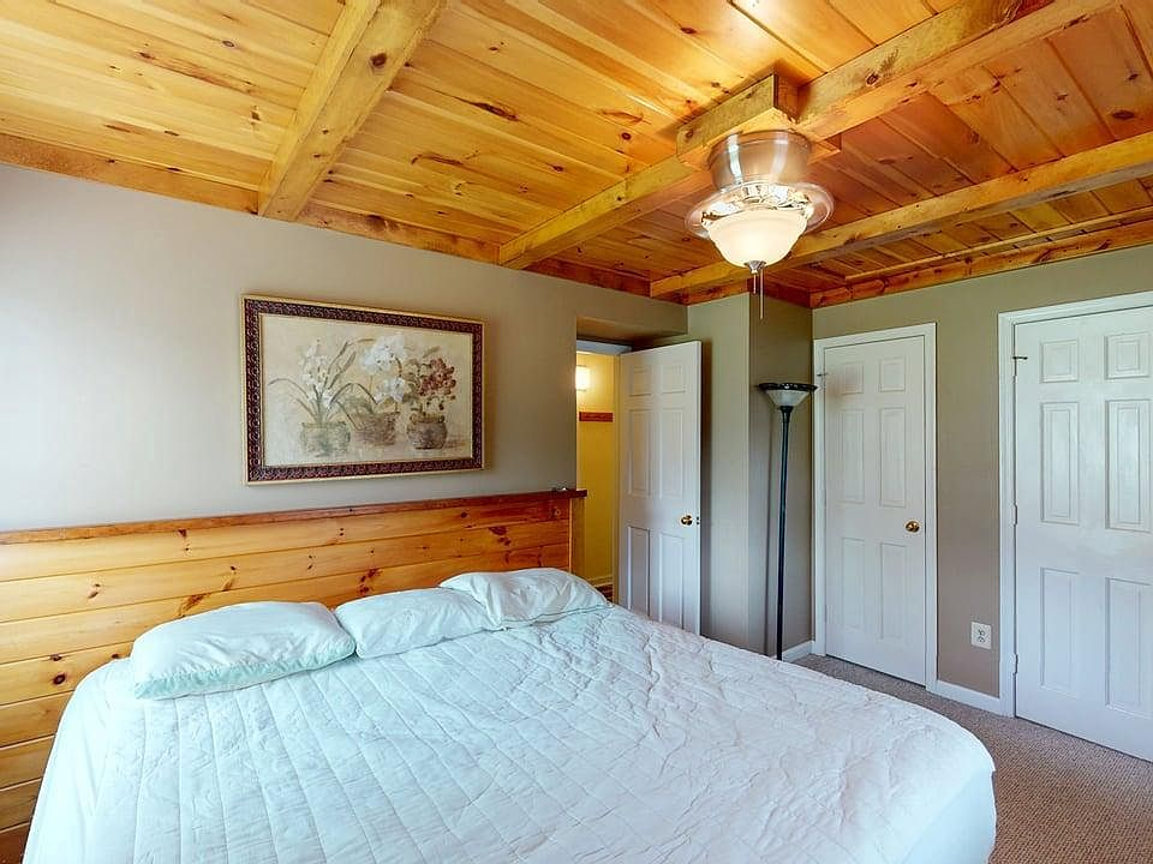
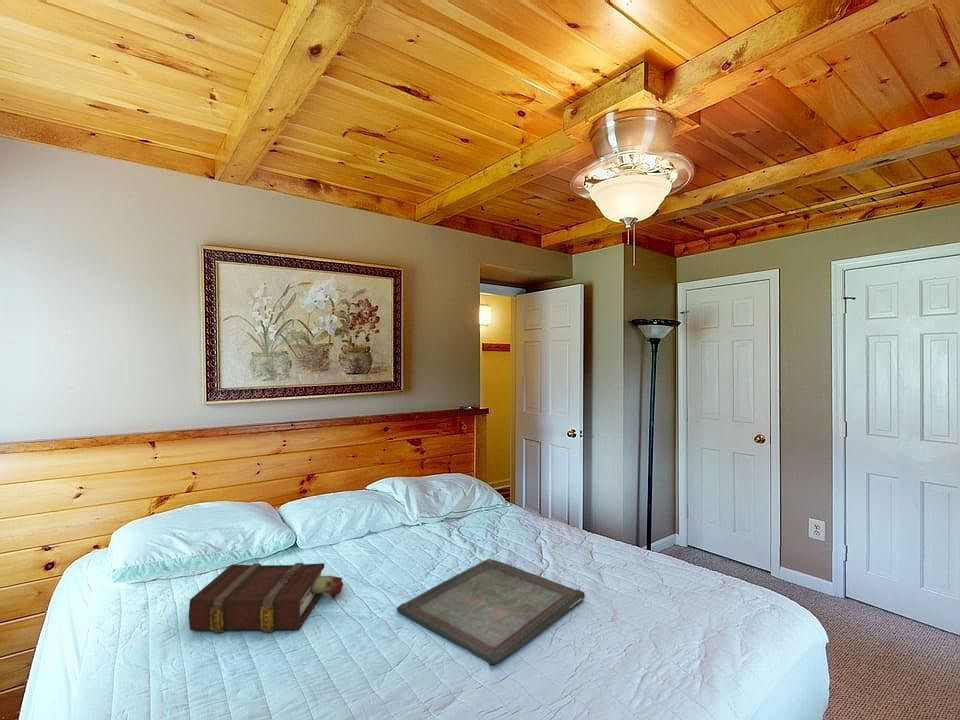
+ serving tray [396,558,586,665]
+ book [188,562,345,634]
